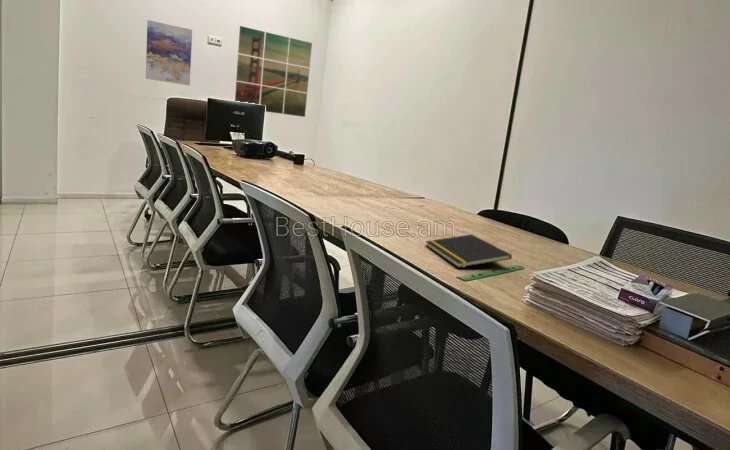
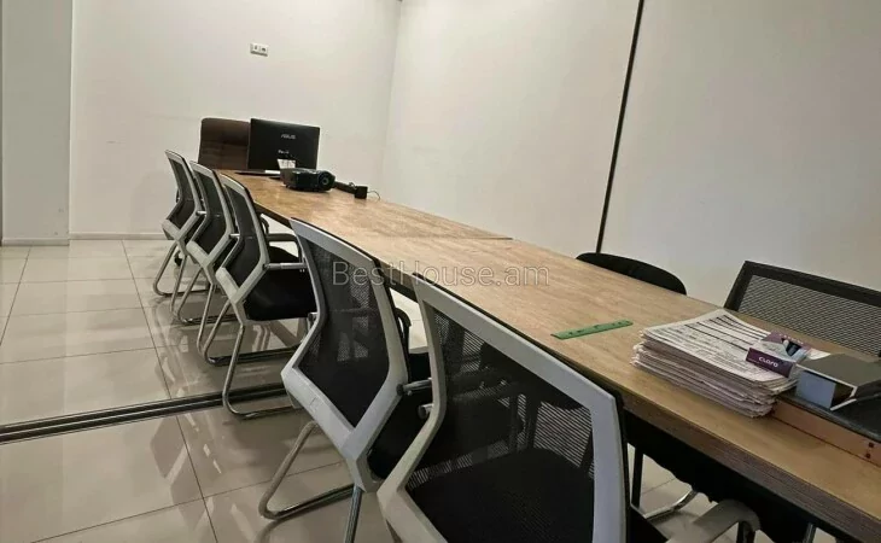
- wall art [145,19,193,86]
- wall art [234,25,313,118]
- notepad [425,233,513,269]
